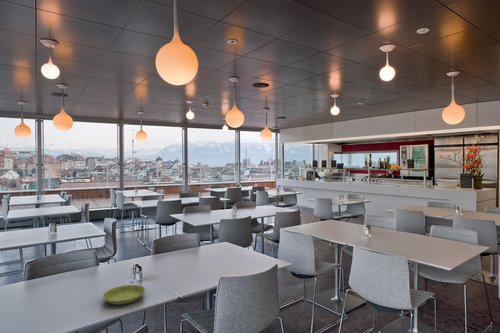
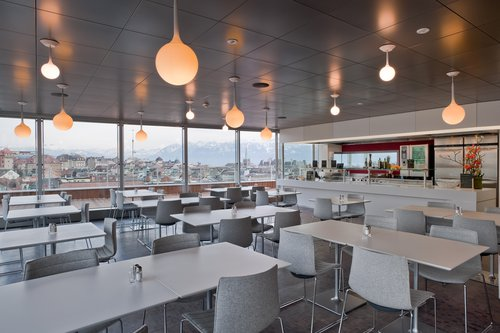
- saucer [102,284,146,306]
